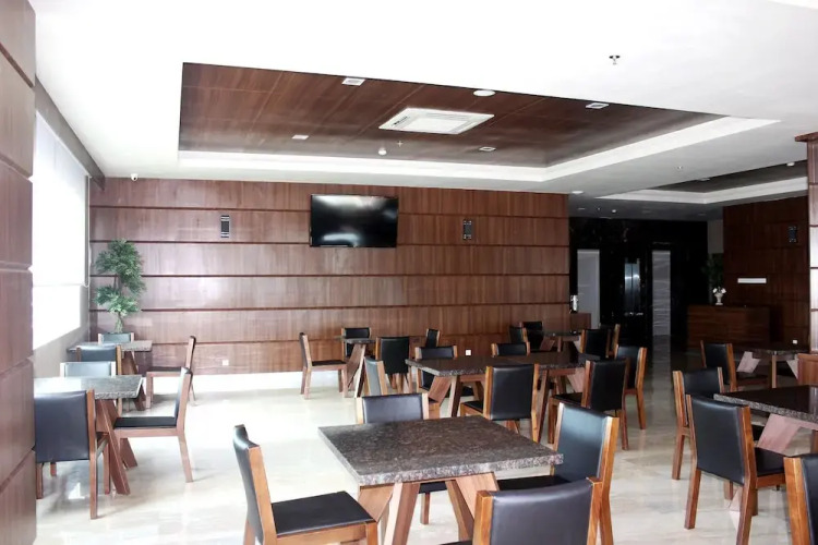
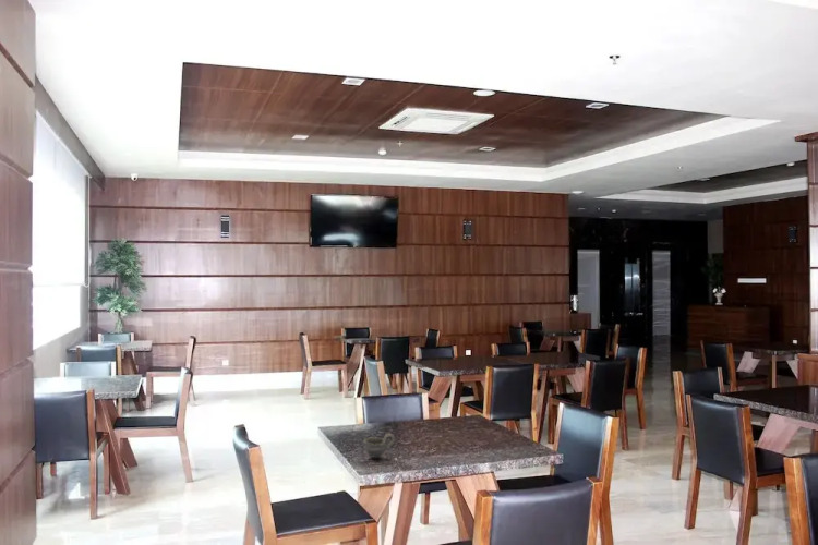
+ cup [363,432,396,459]
